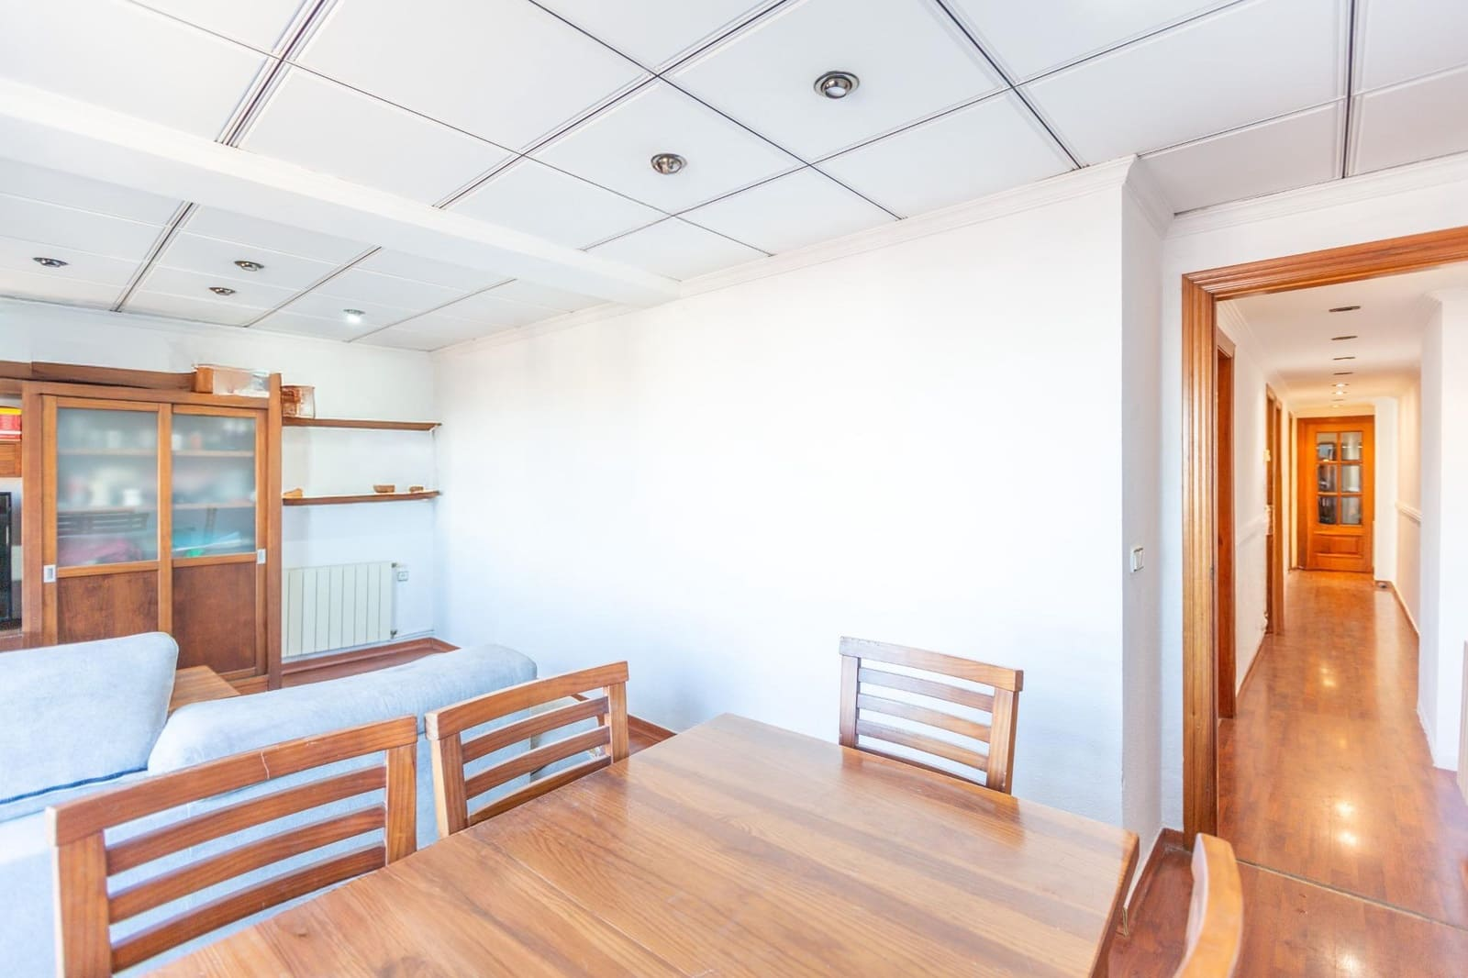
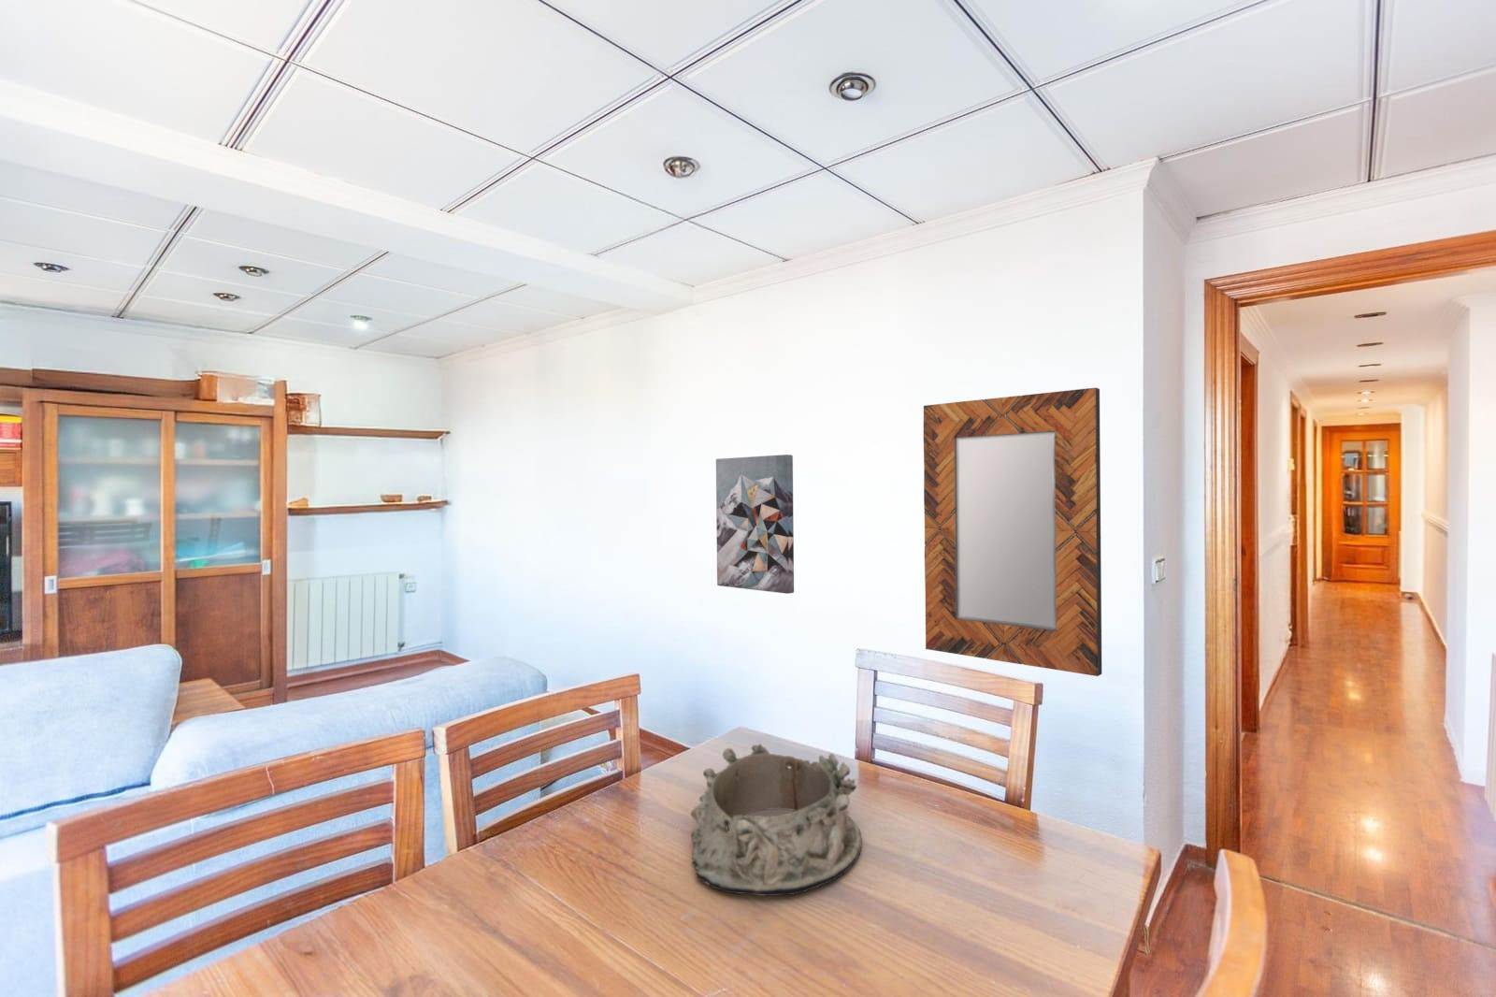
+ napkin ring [690,742,863,897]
+ wall art [715,454,795,595]
+ home mirror [923,387,1102,678]
